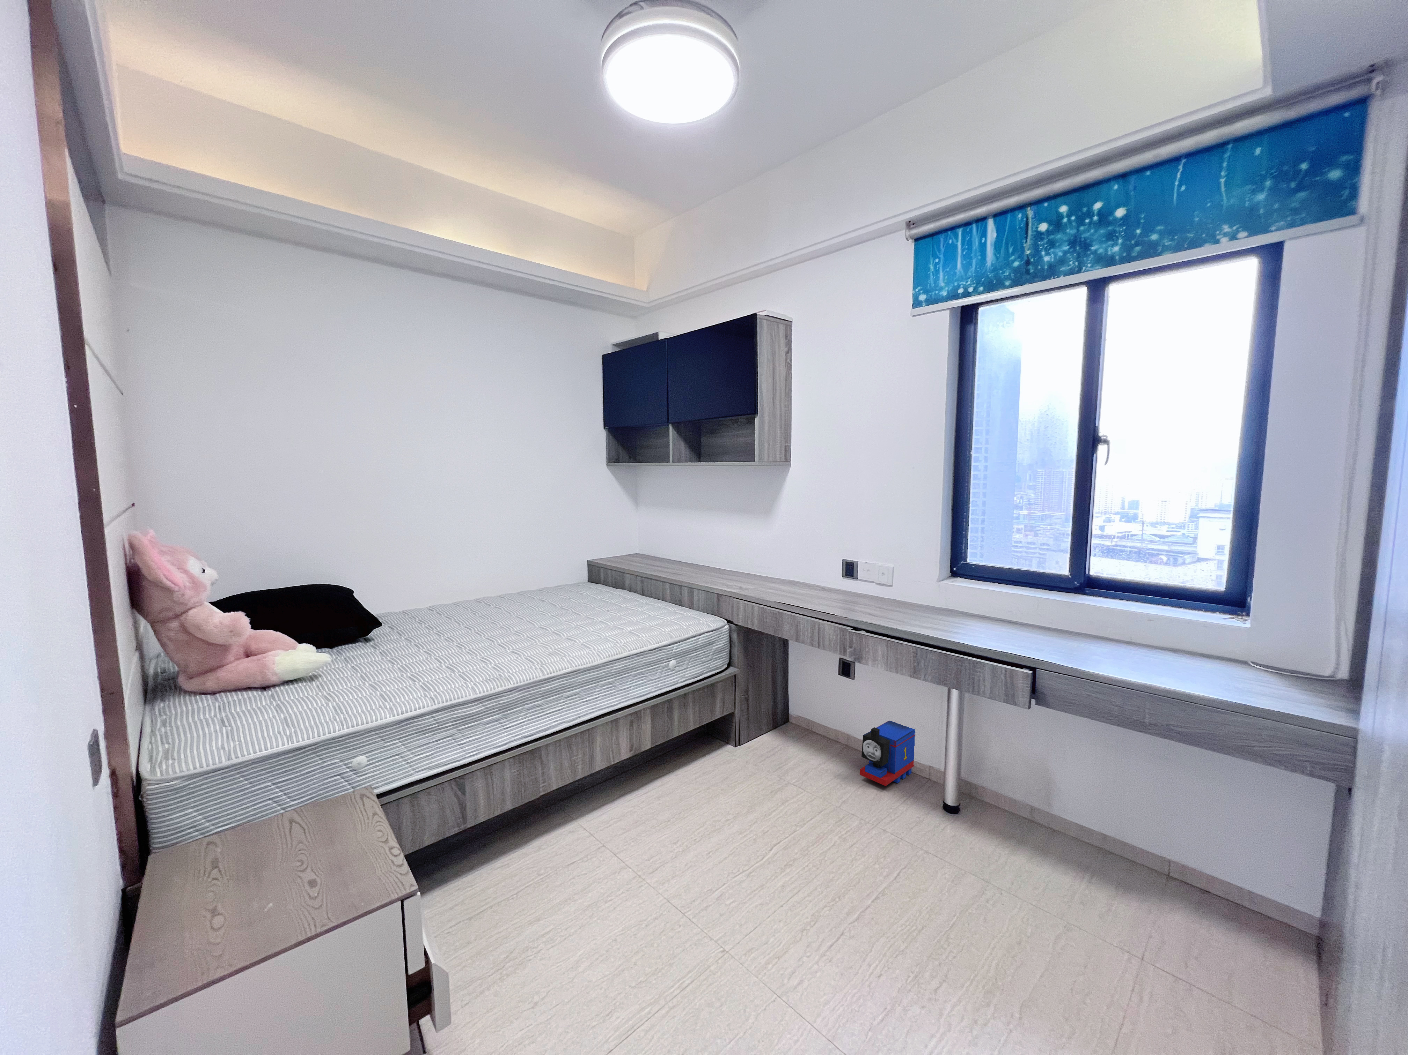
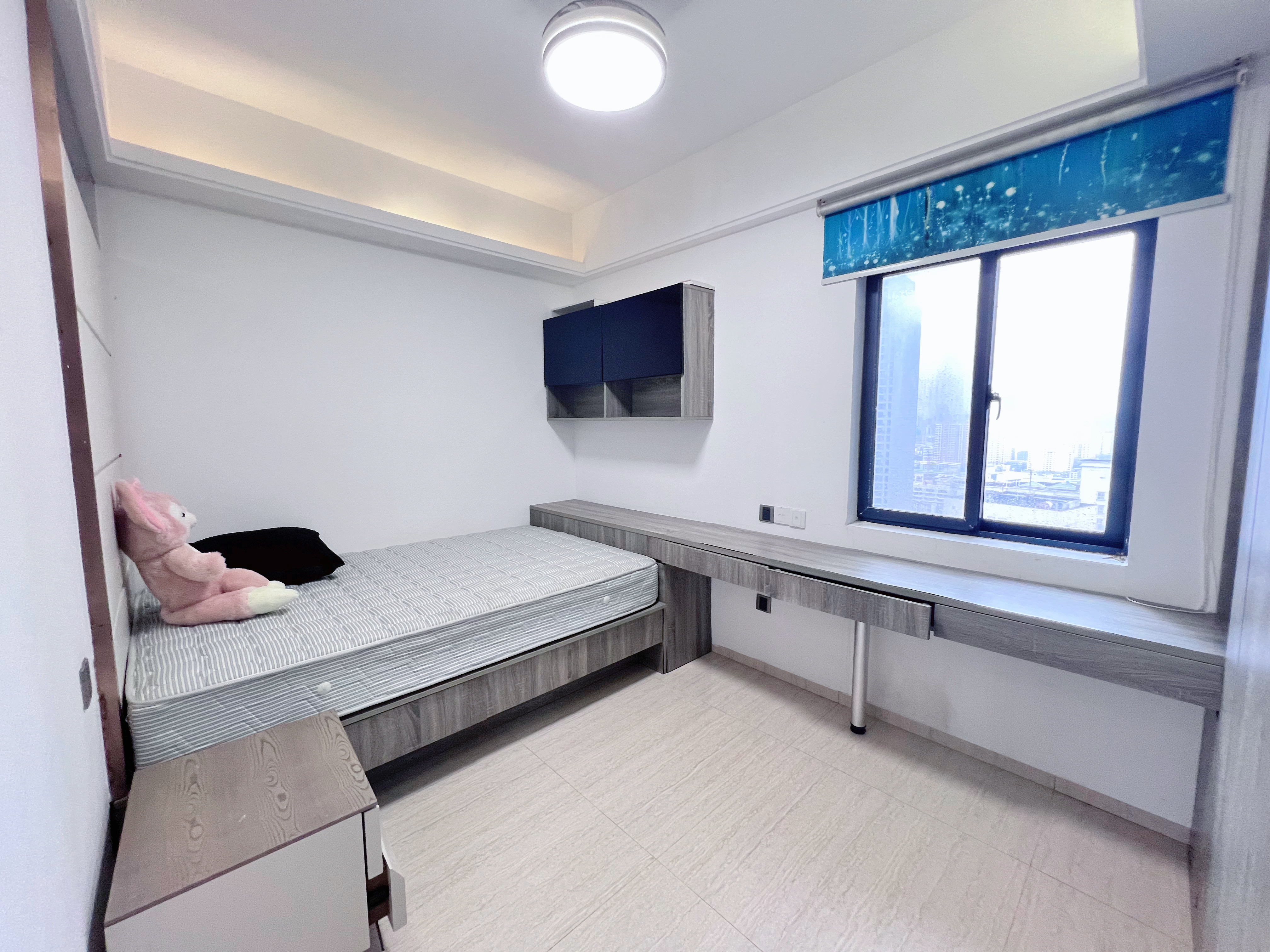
- toy train [859,720,915,787]
